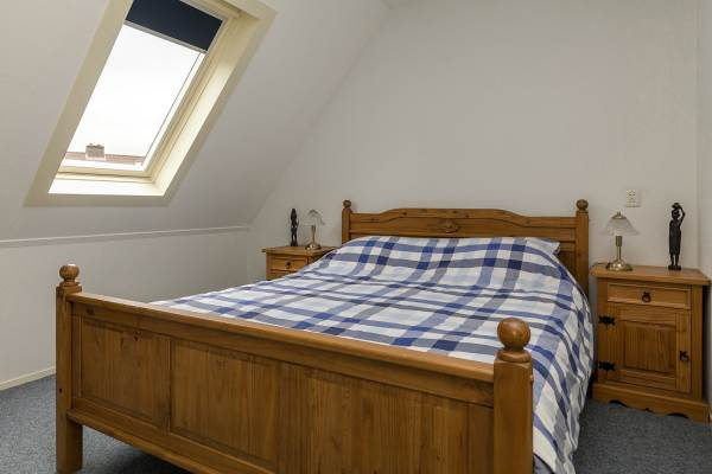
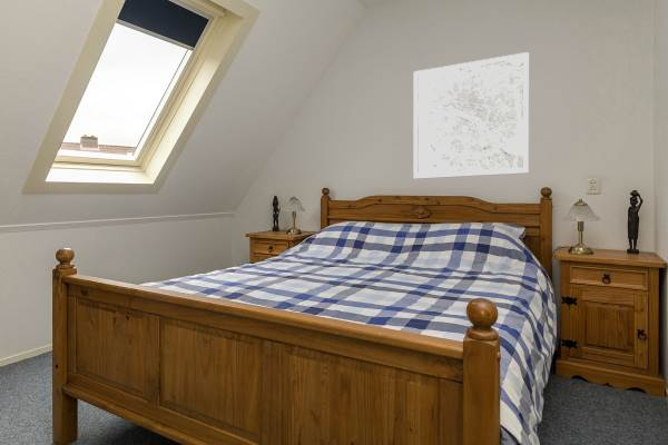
+ wall art [413,51,530,180]
